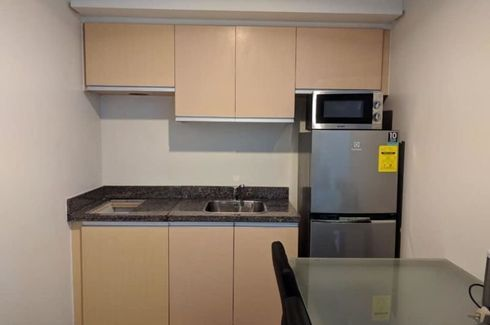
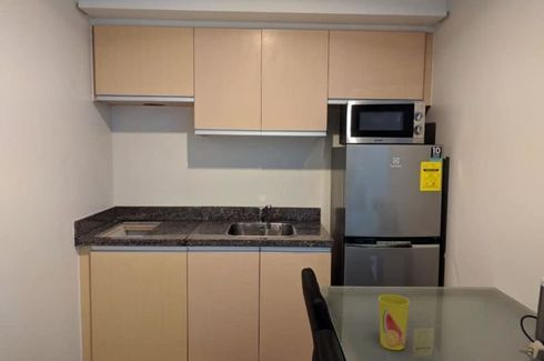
+ cup [377,293,411,351]
